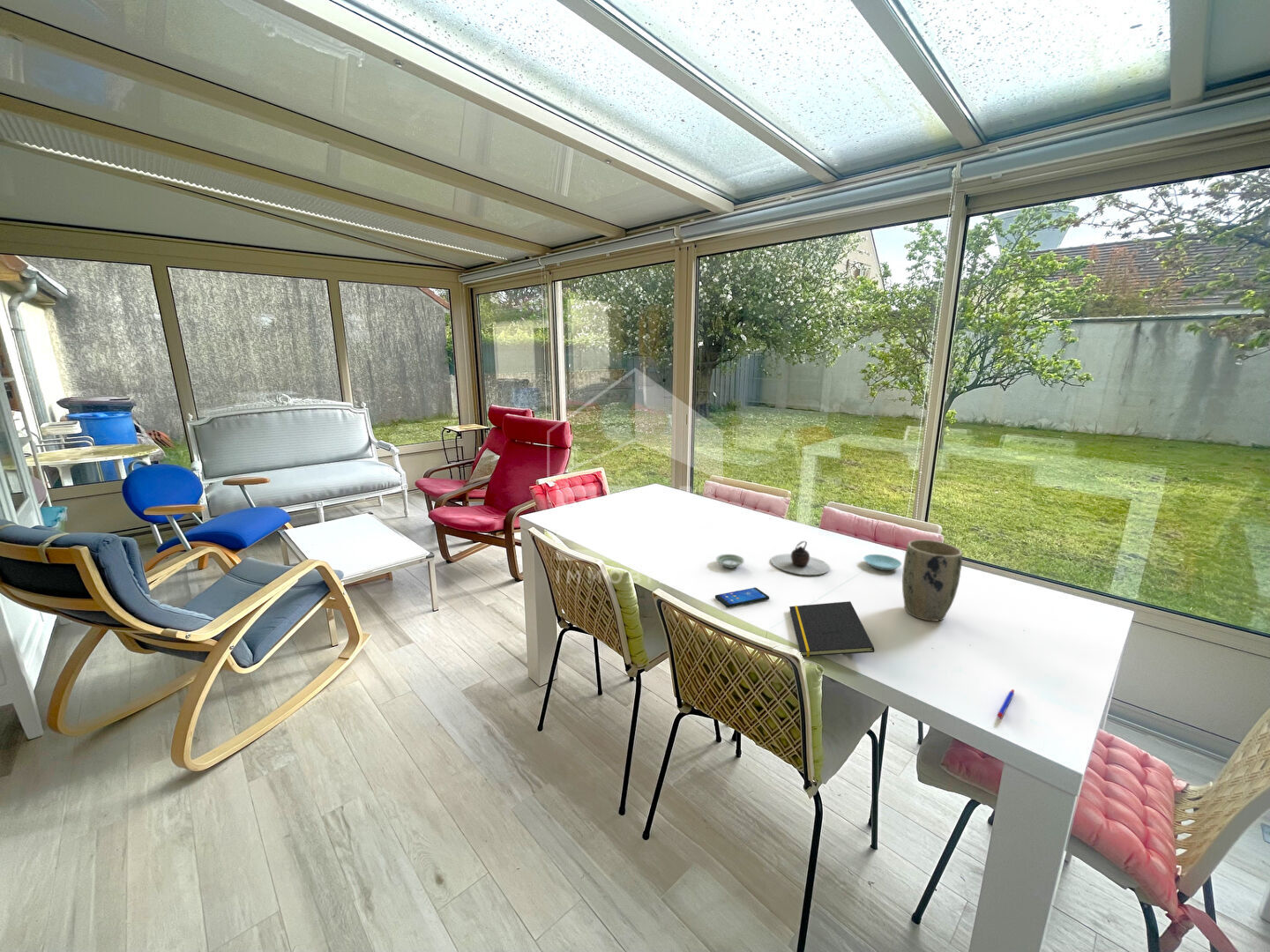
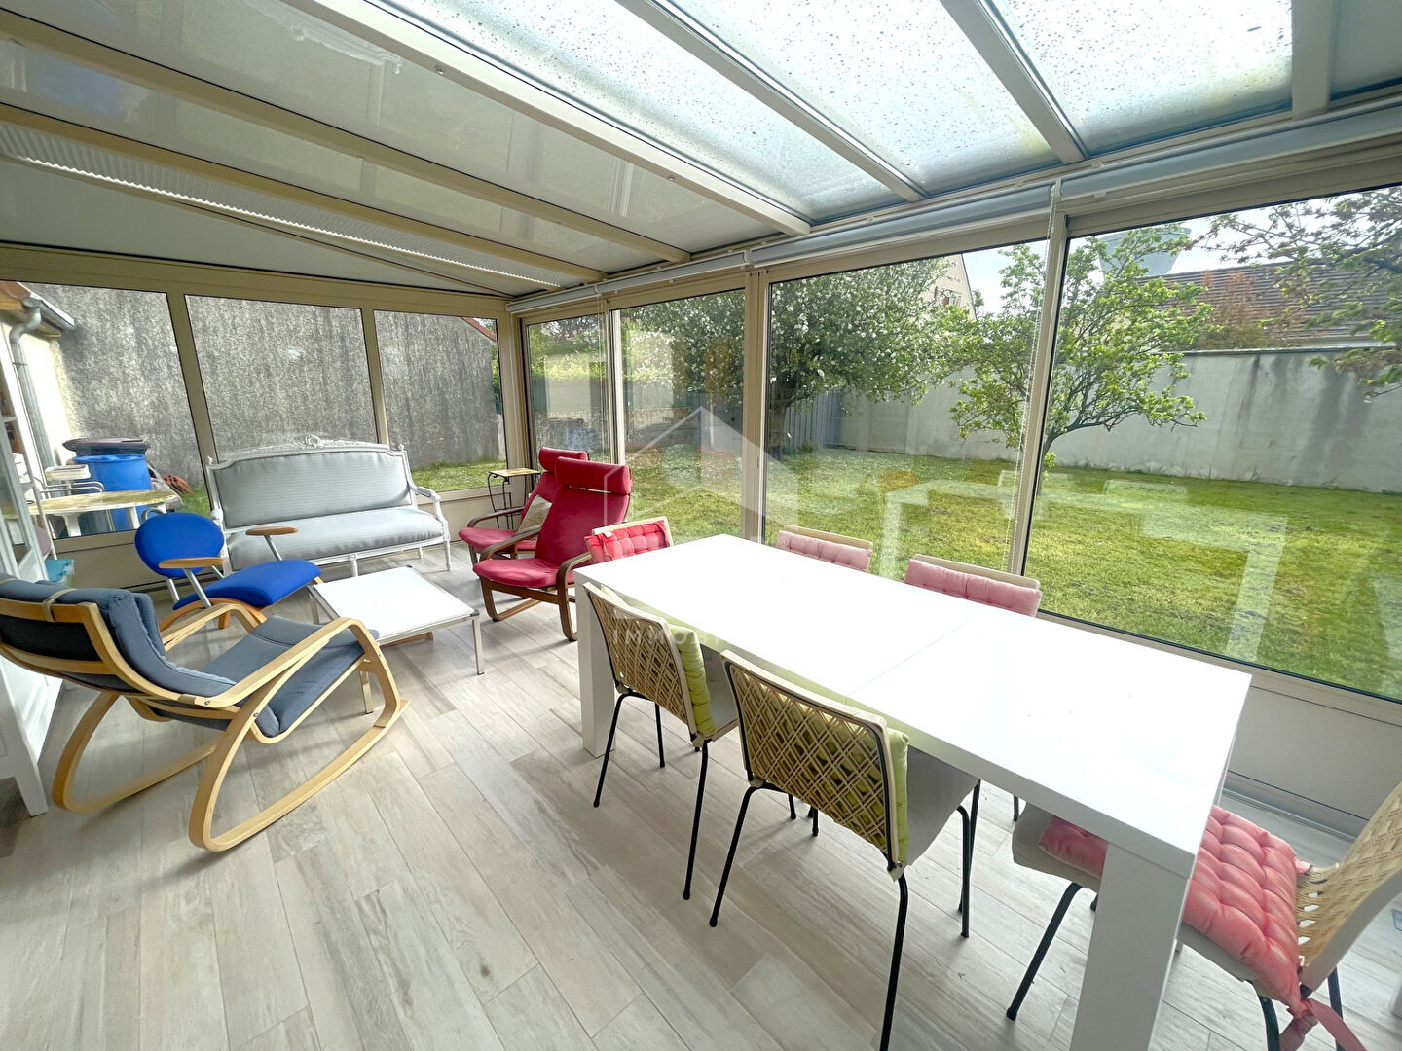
- smartphone [714,587,770,608]
- pen [997,688,1015,720]
- notepad [788,600,876,658]
- teapot [770,540,831,576]
- saucer [863,554,902,571]
- saucer [715,554,745,569]
- plant pot [901,539,963,622]
